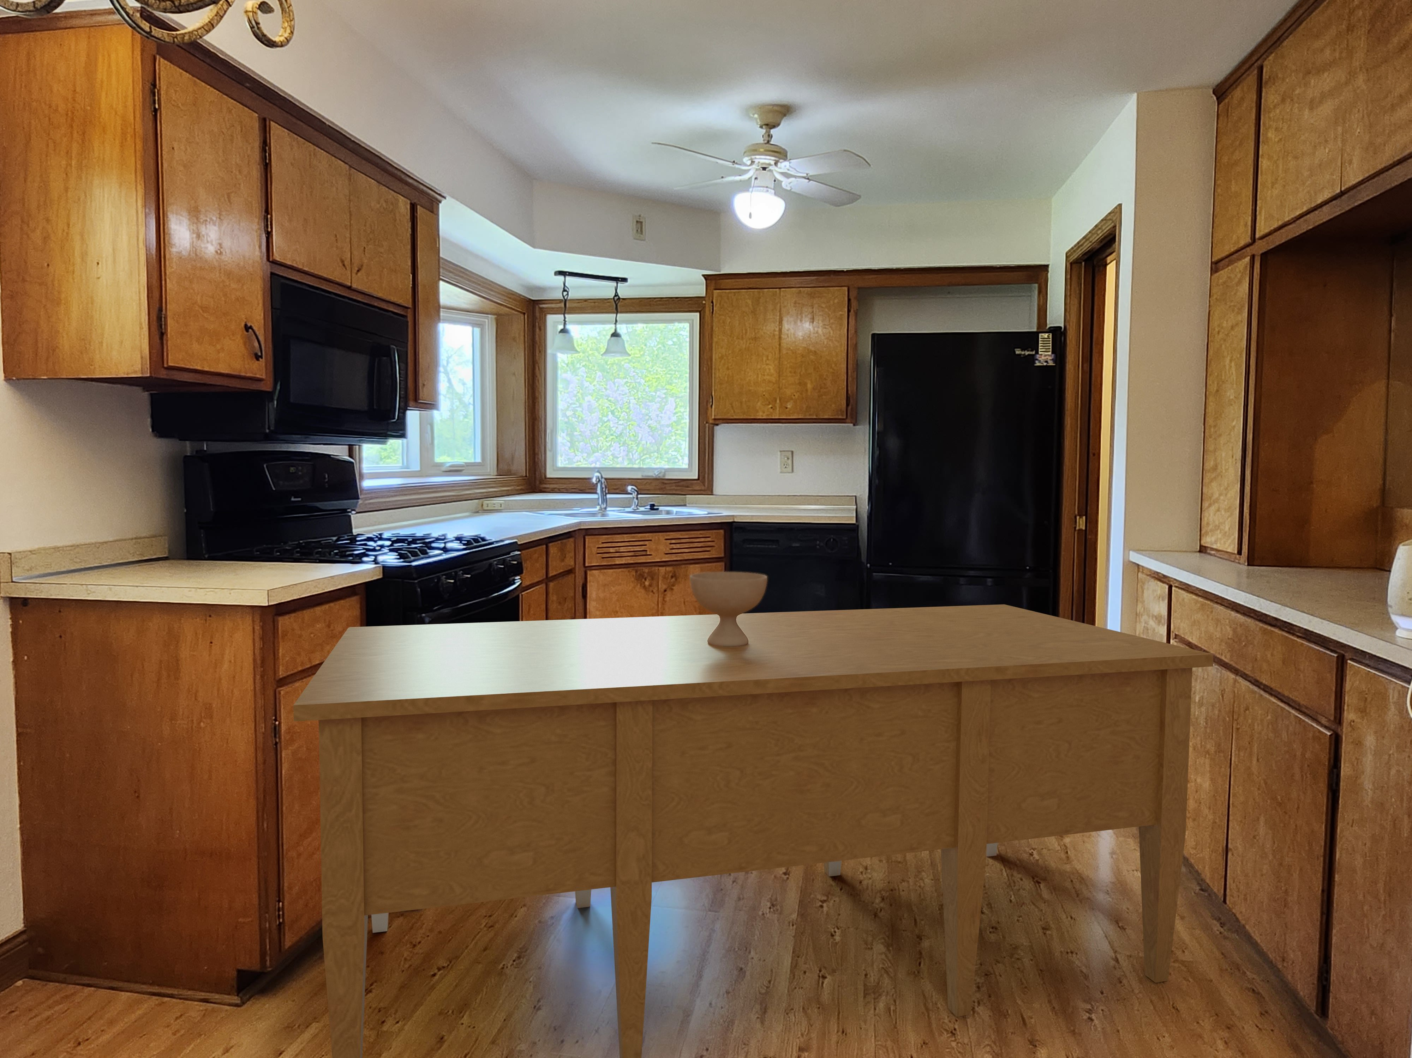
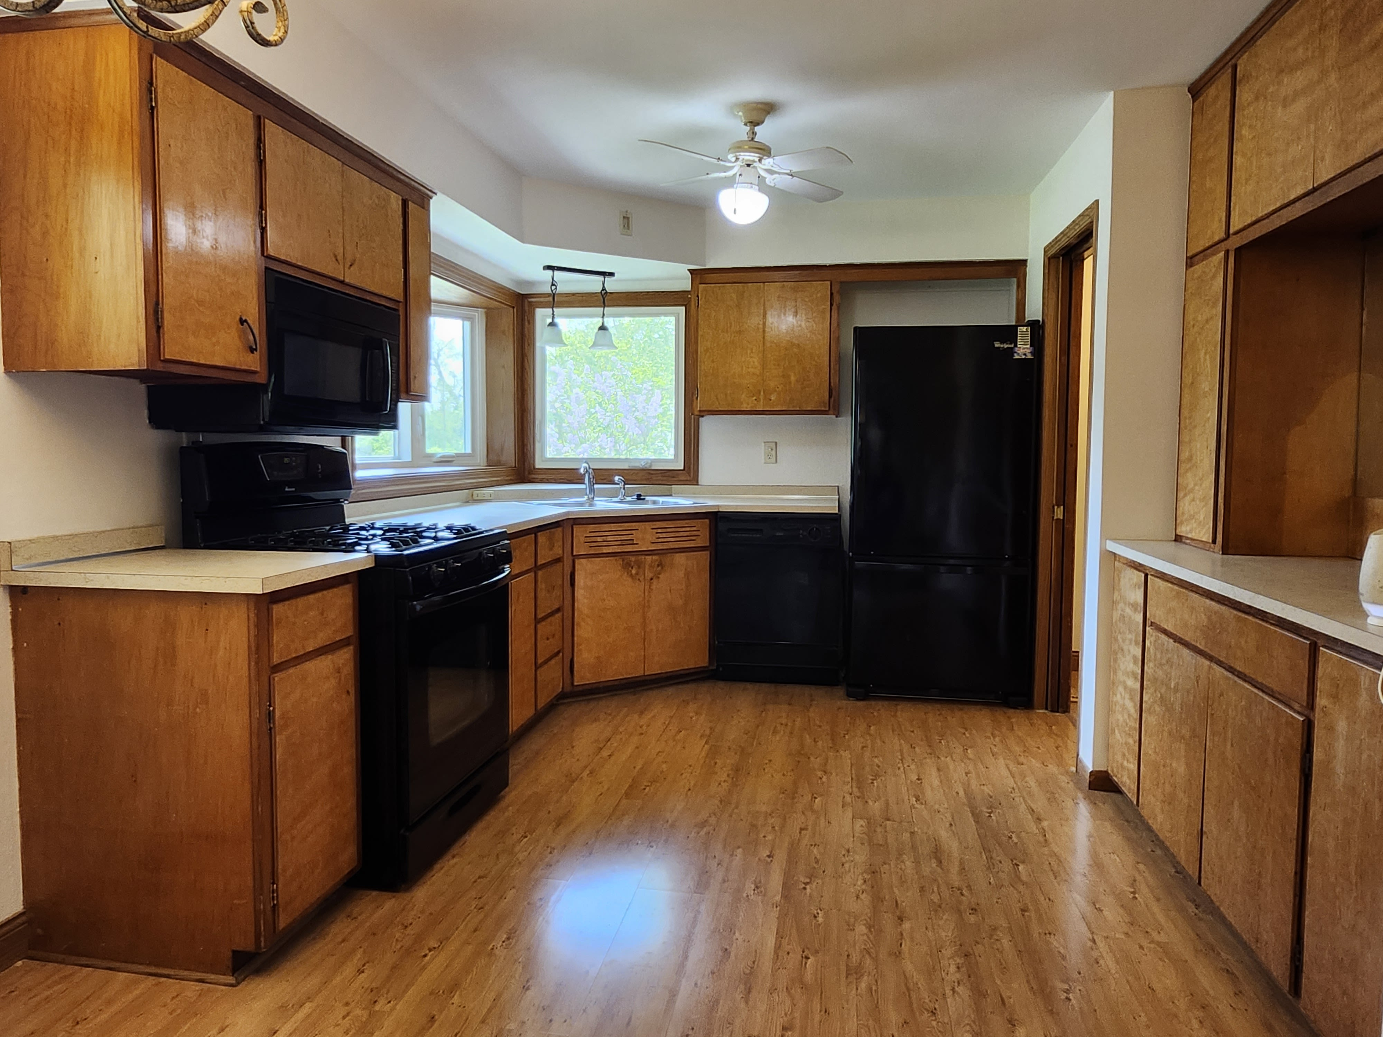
- desk [294,605,1214,1058]
- bowl [689,571,768,647]
